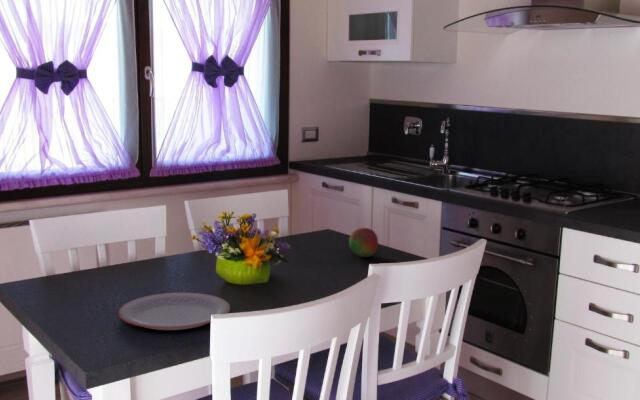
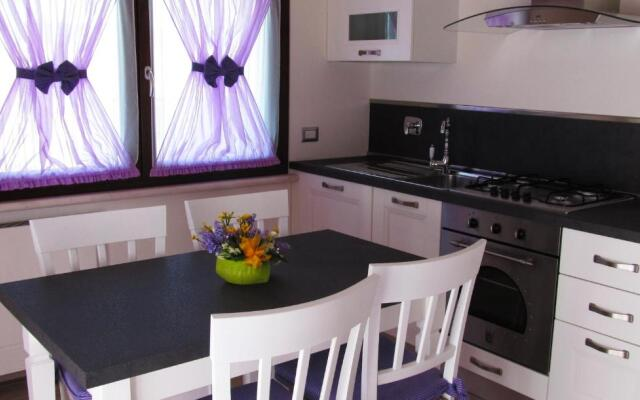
- plate [118,292,231,331]
- fruit [348,227,379,258]
